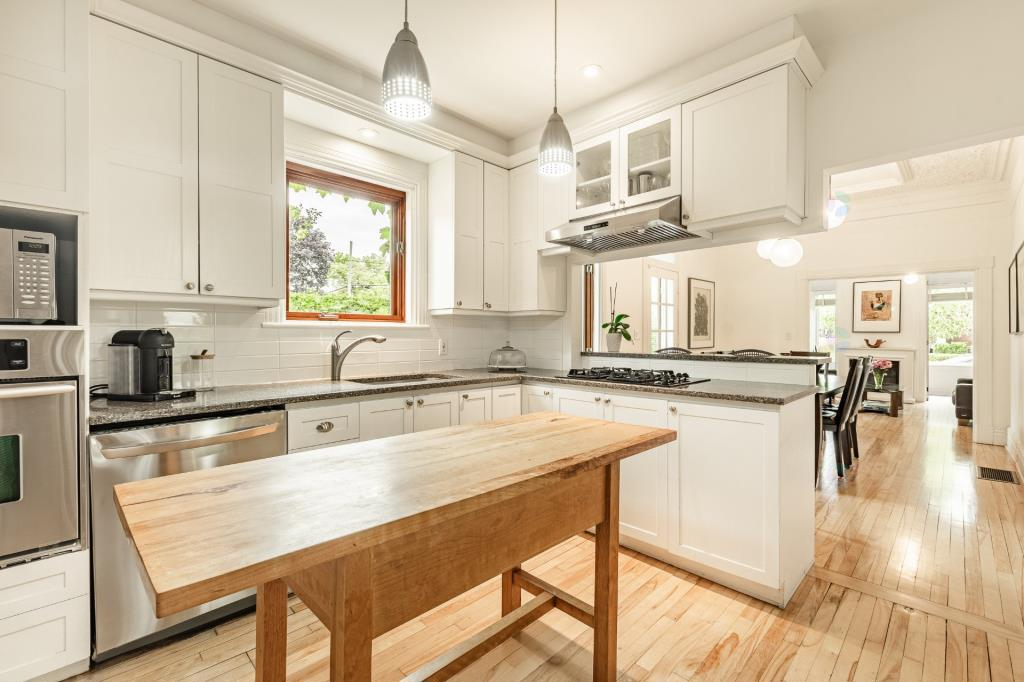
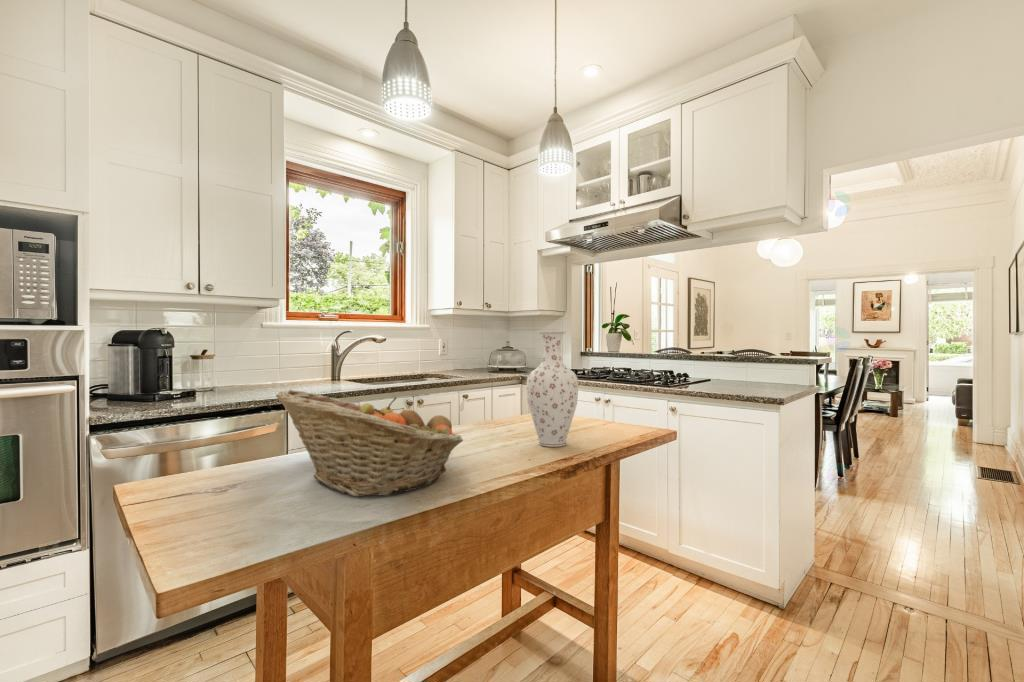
+ fruit basket [275,389,464,498]
+ vase [525,330,579,448]
